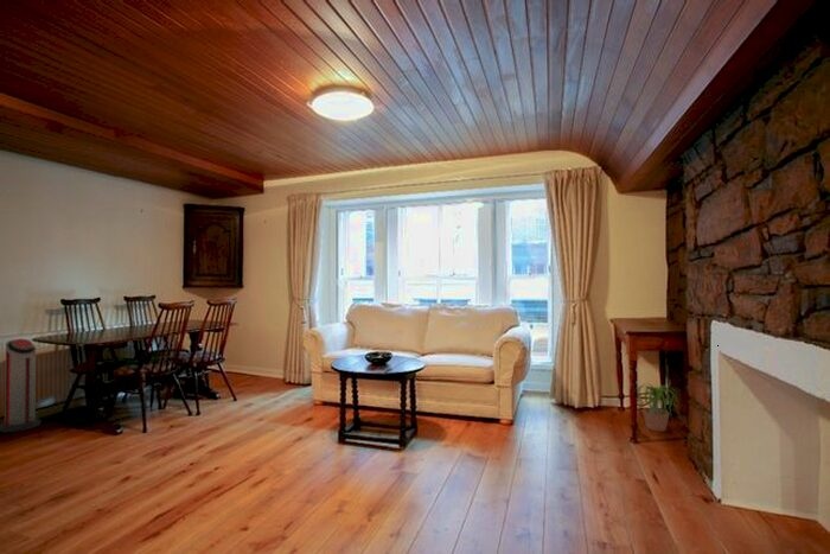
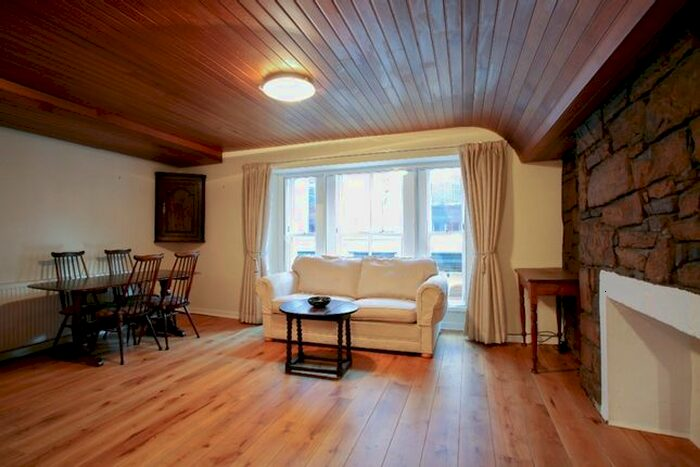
- potted plant [636,382,683,433]
- air purifier [0,338,42,433]
